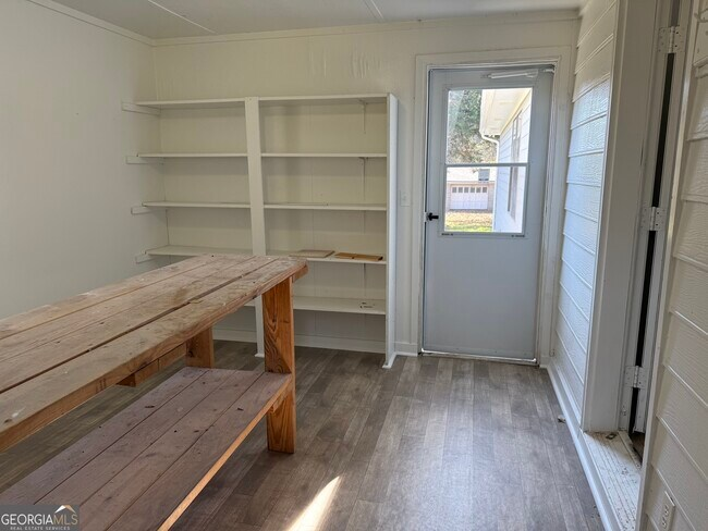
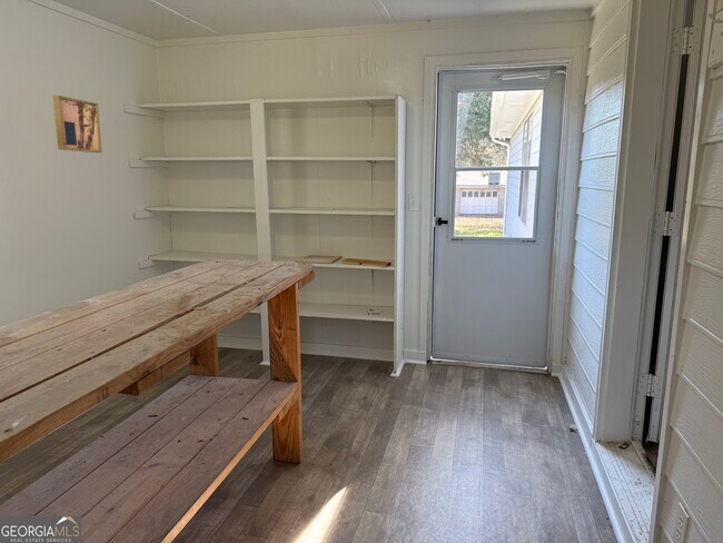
+ wall art [52,95,102,154]
